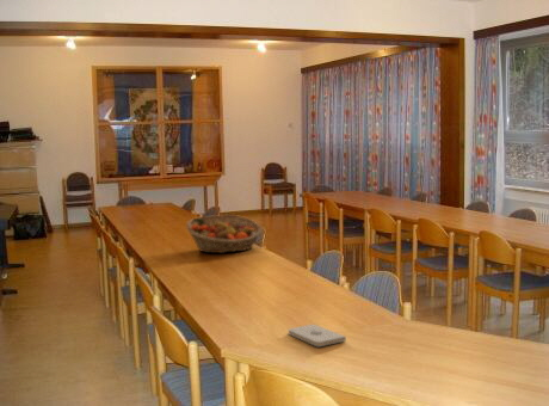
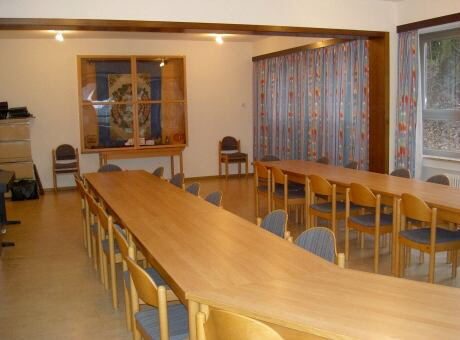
- fruit basket [185,214,264,254]
- notepad [286,322,347,347]
